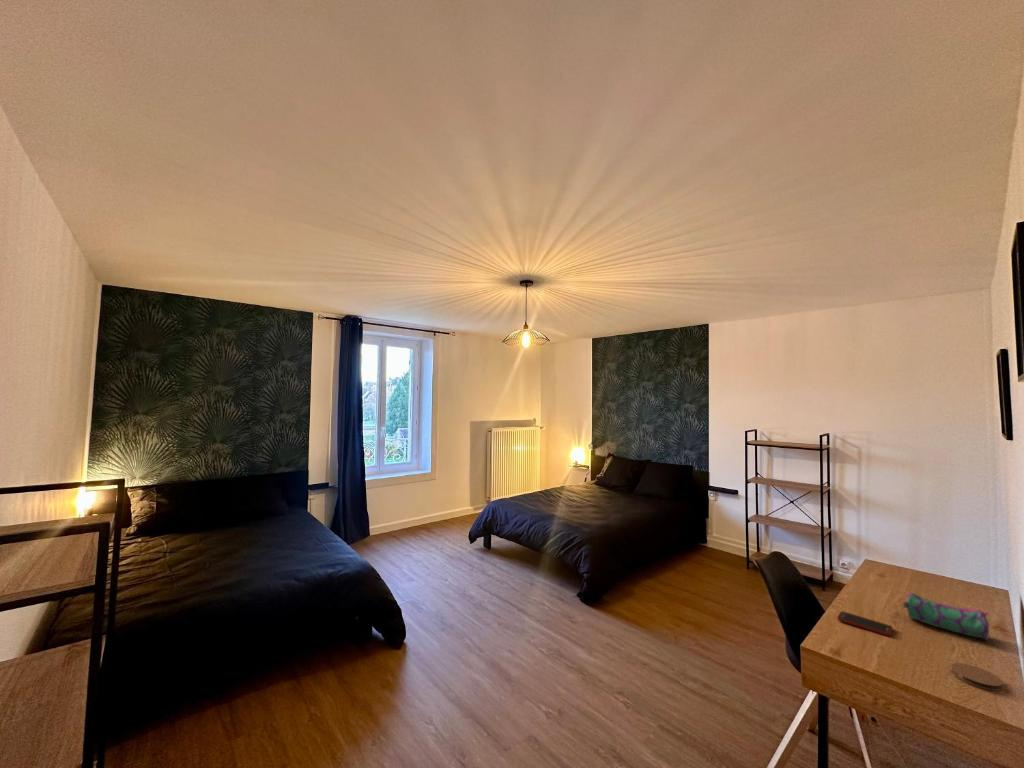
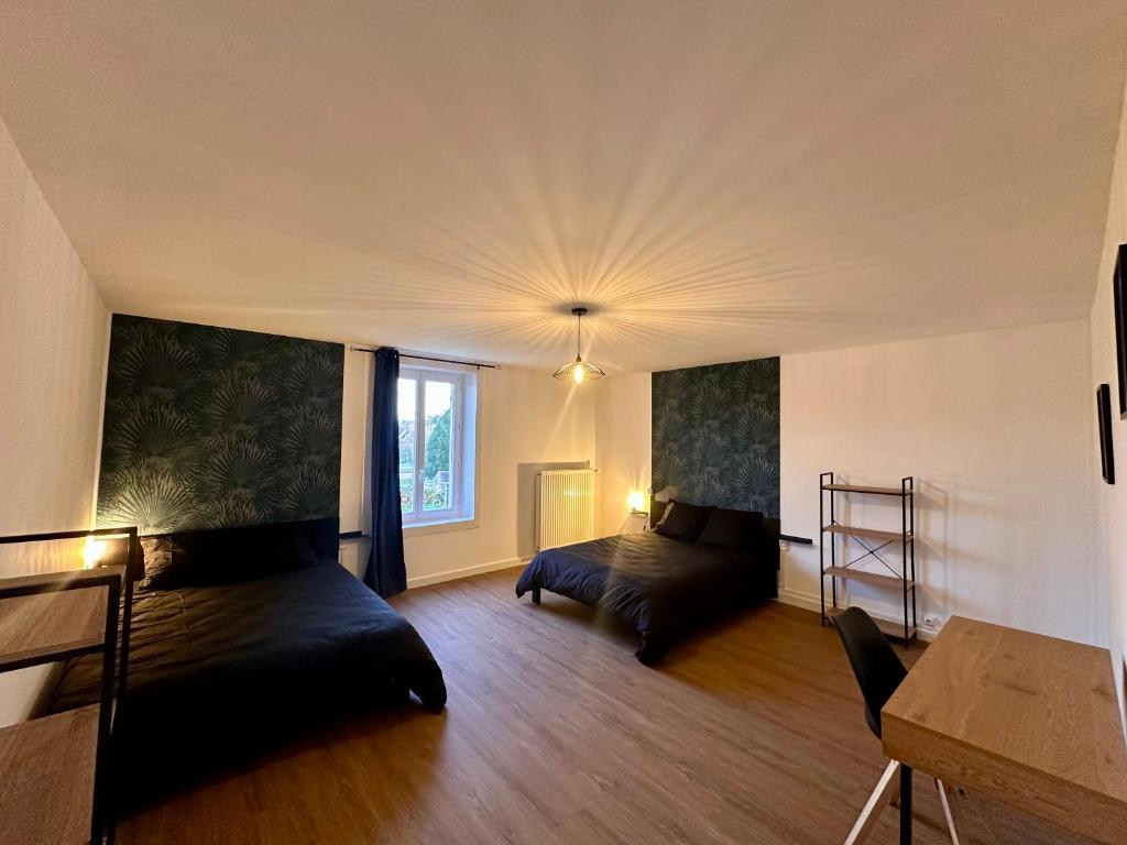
- coaster [950,662,1004,692]
- pencil case [902,591,990,641]
- cell phone [836,610,894,637]
